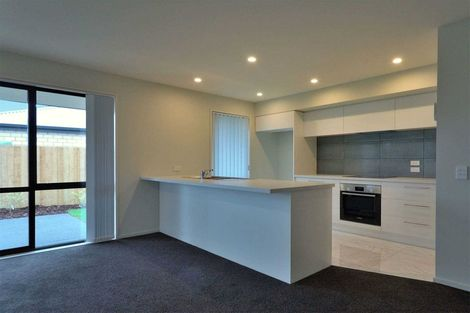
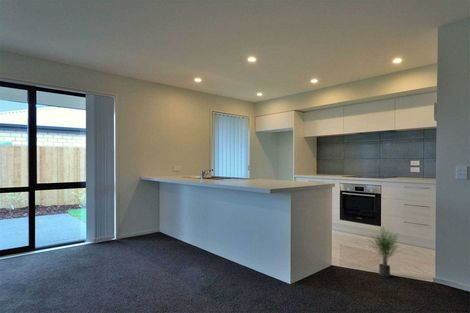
+ potted plant [367,227,400,278]
